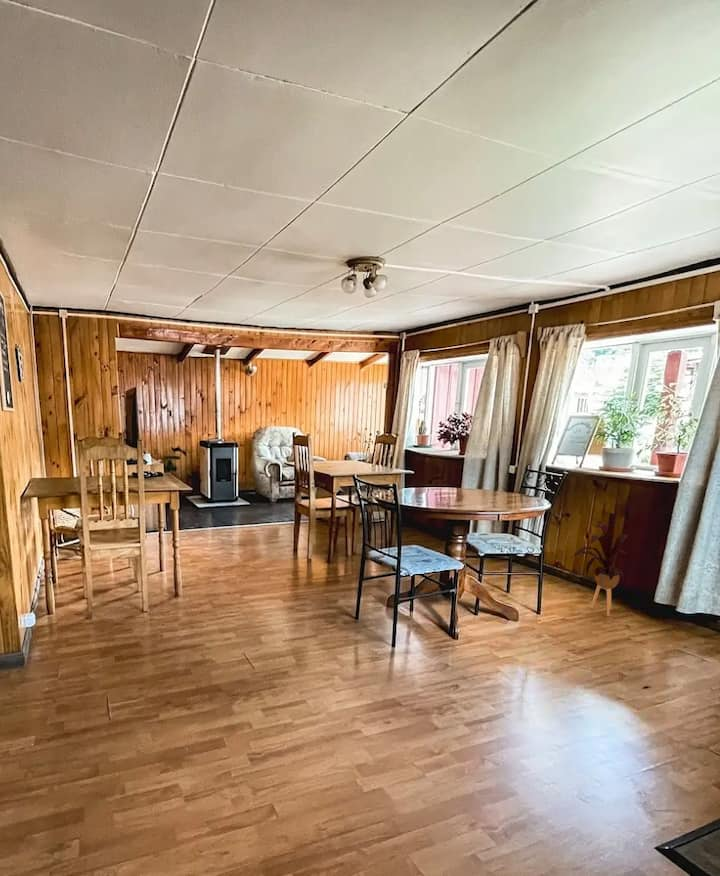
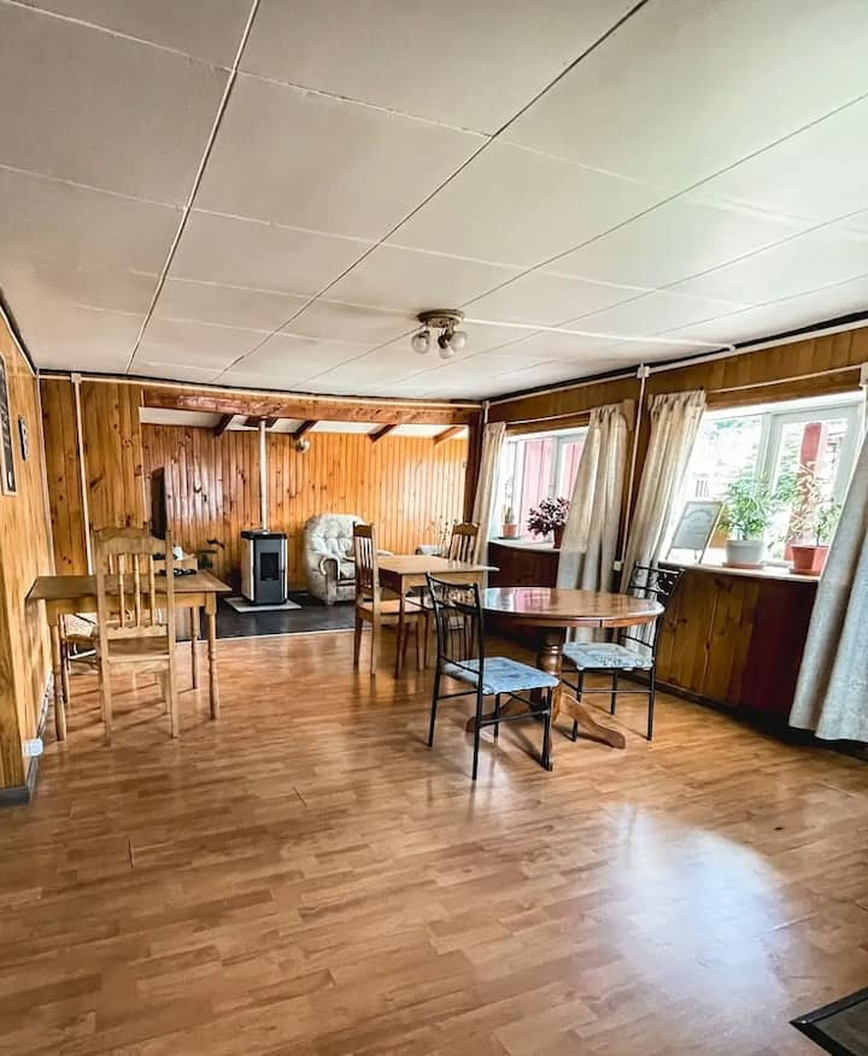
- house plant [570,512,629,617]
